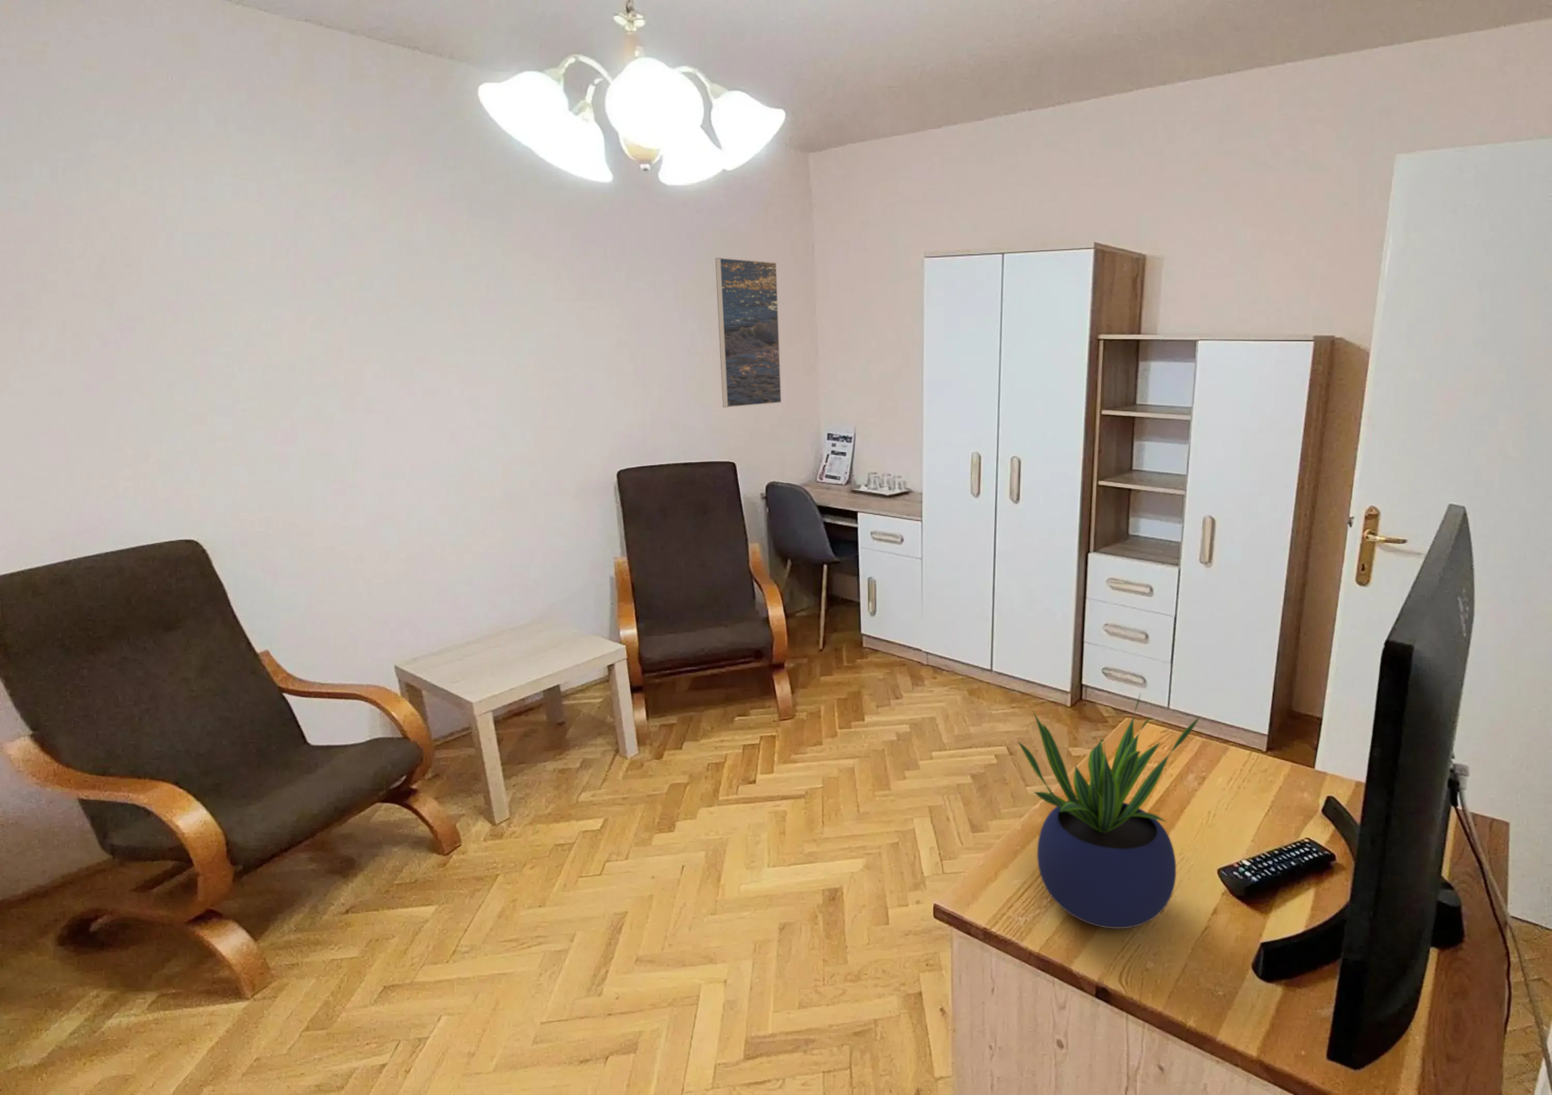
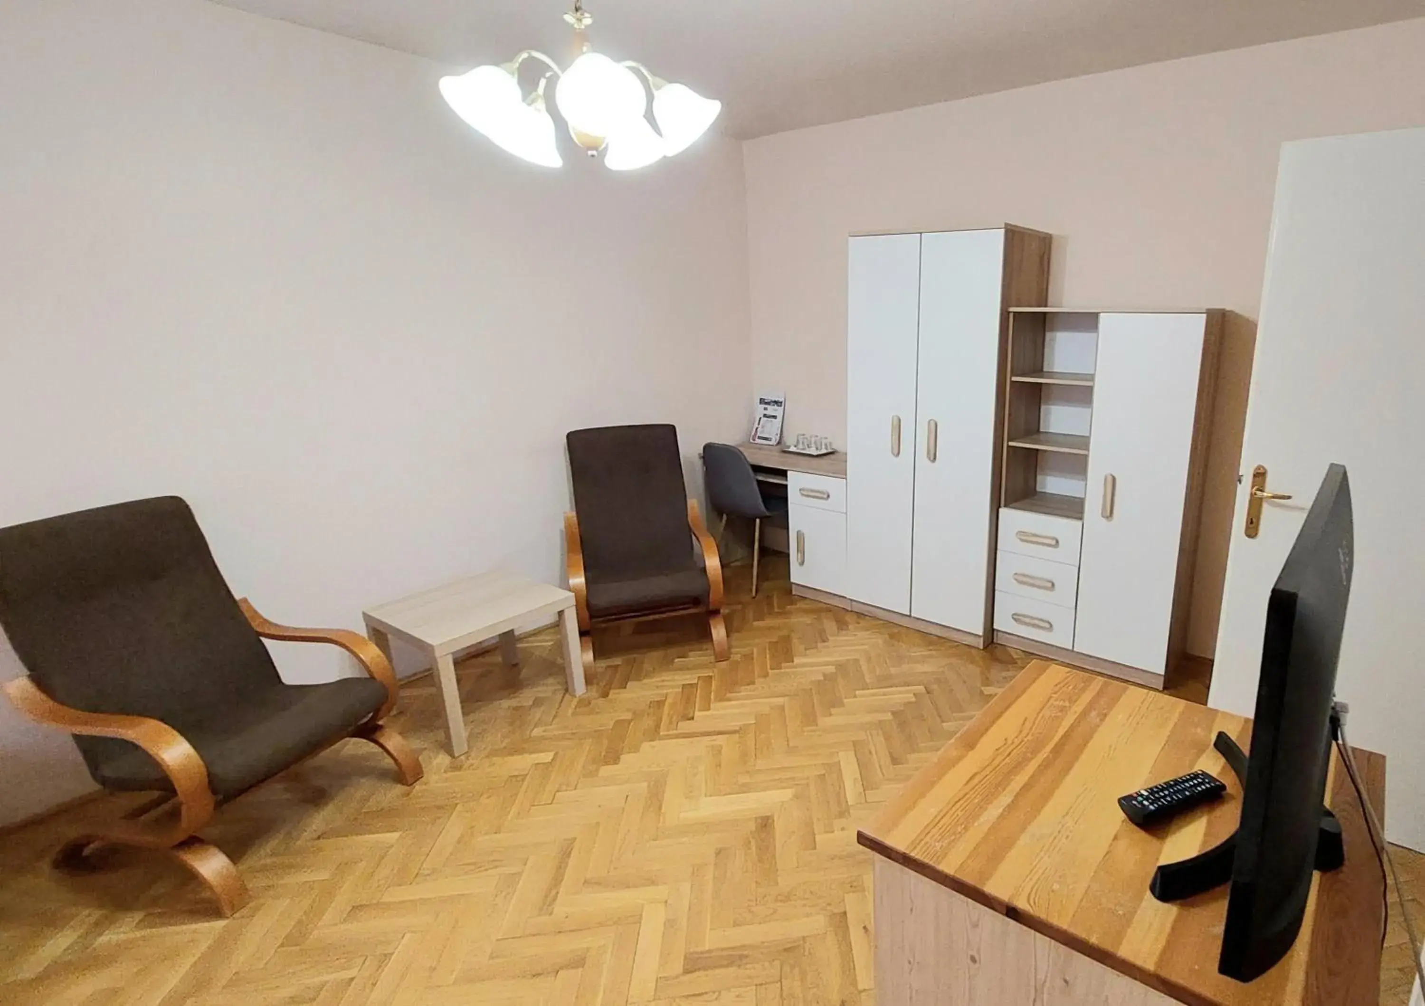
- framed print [715,257,781,408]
- potted plant [1017,693,1201,929]
